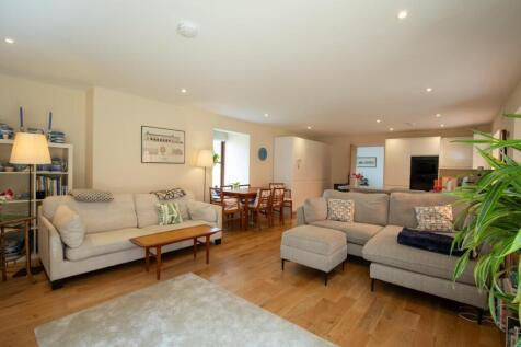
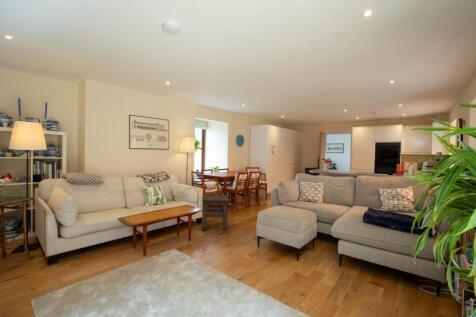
+ side table [201,194,230,232]
